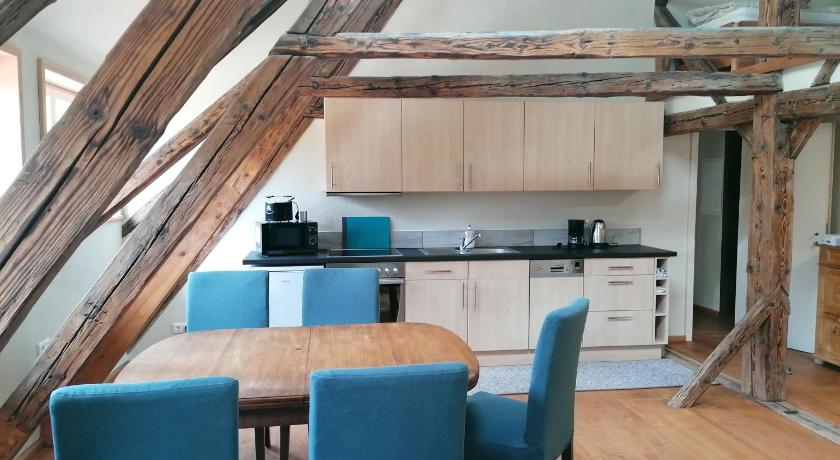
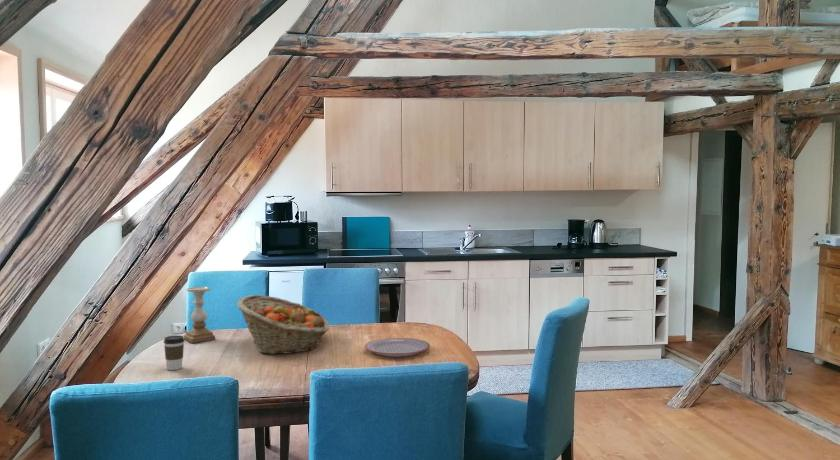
+ coffee cup [163,335,185,371]
+ plate [364,337,431,357]
+ fruit basket [236,294,330,355]
+ candle holder [183,286,216,344]
